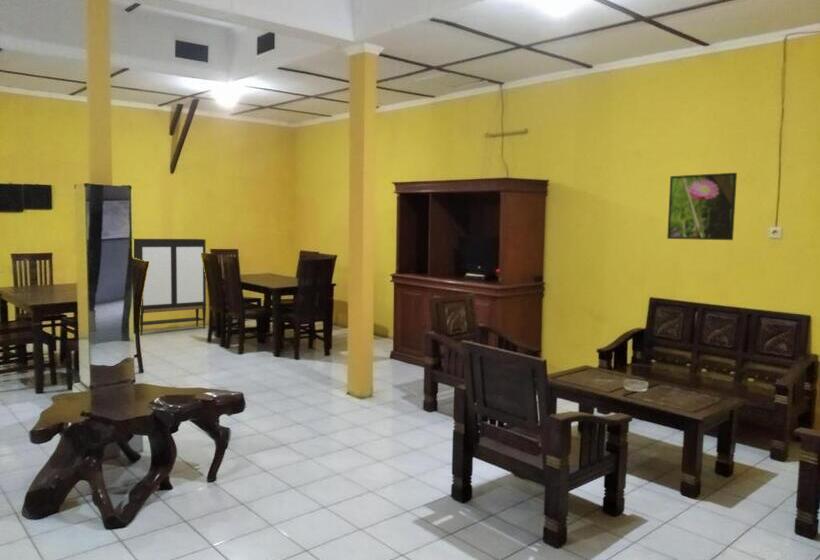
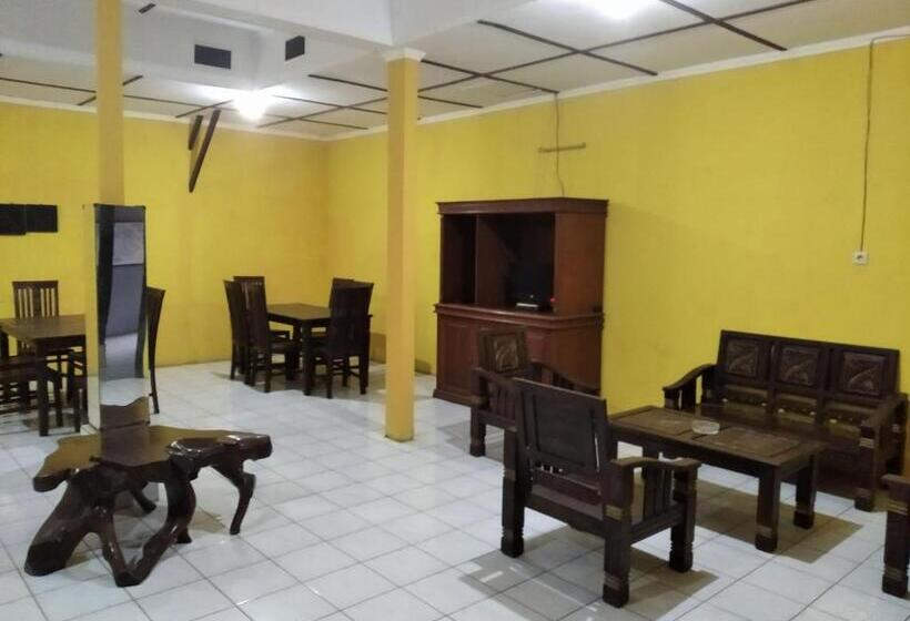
- storage cabinet [133,238,207,336]
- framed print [666,172,738,241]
